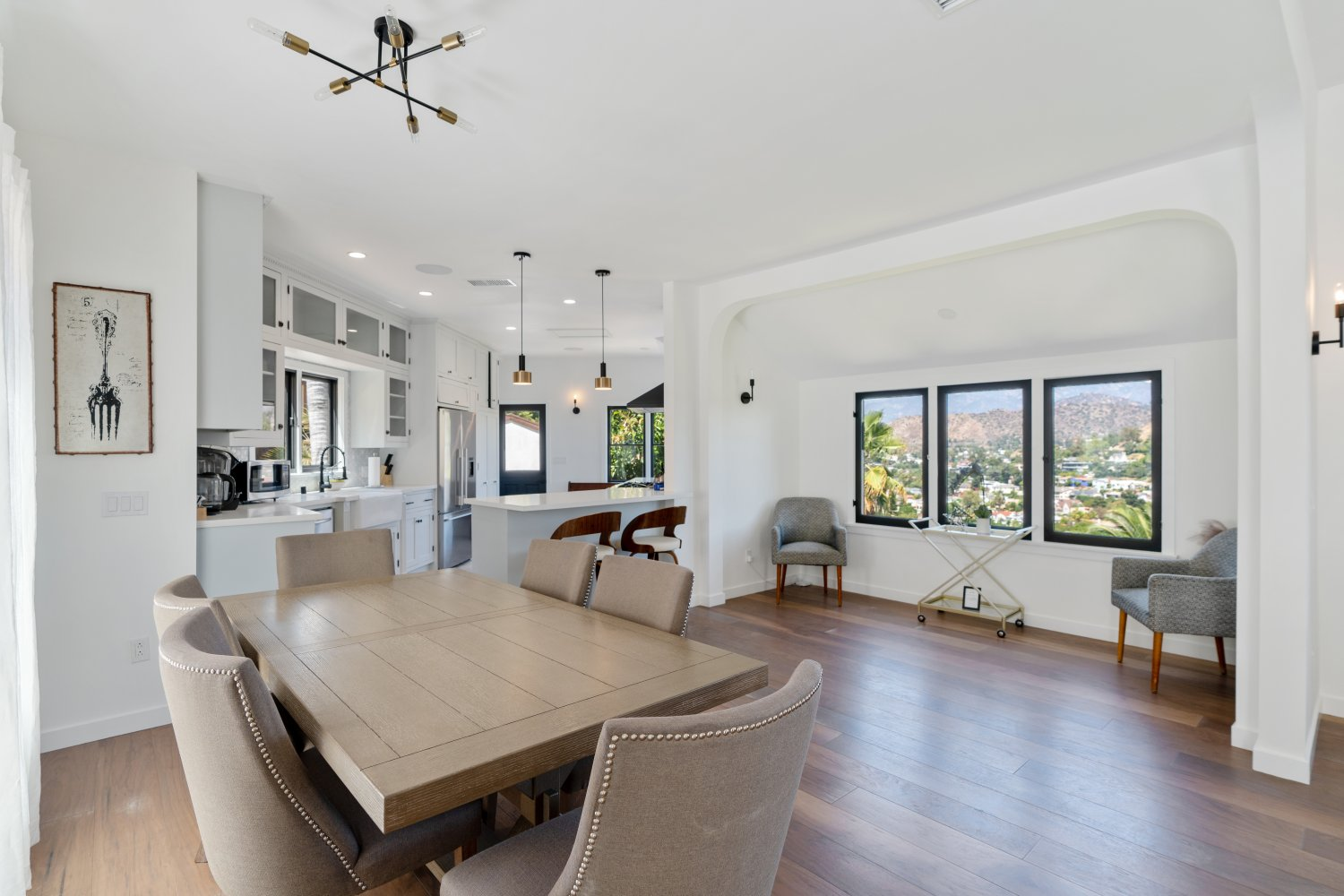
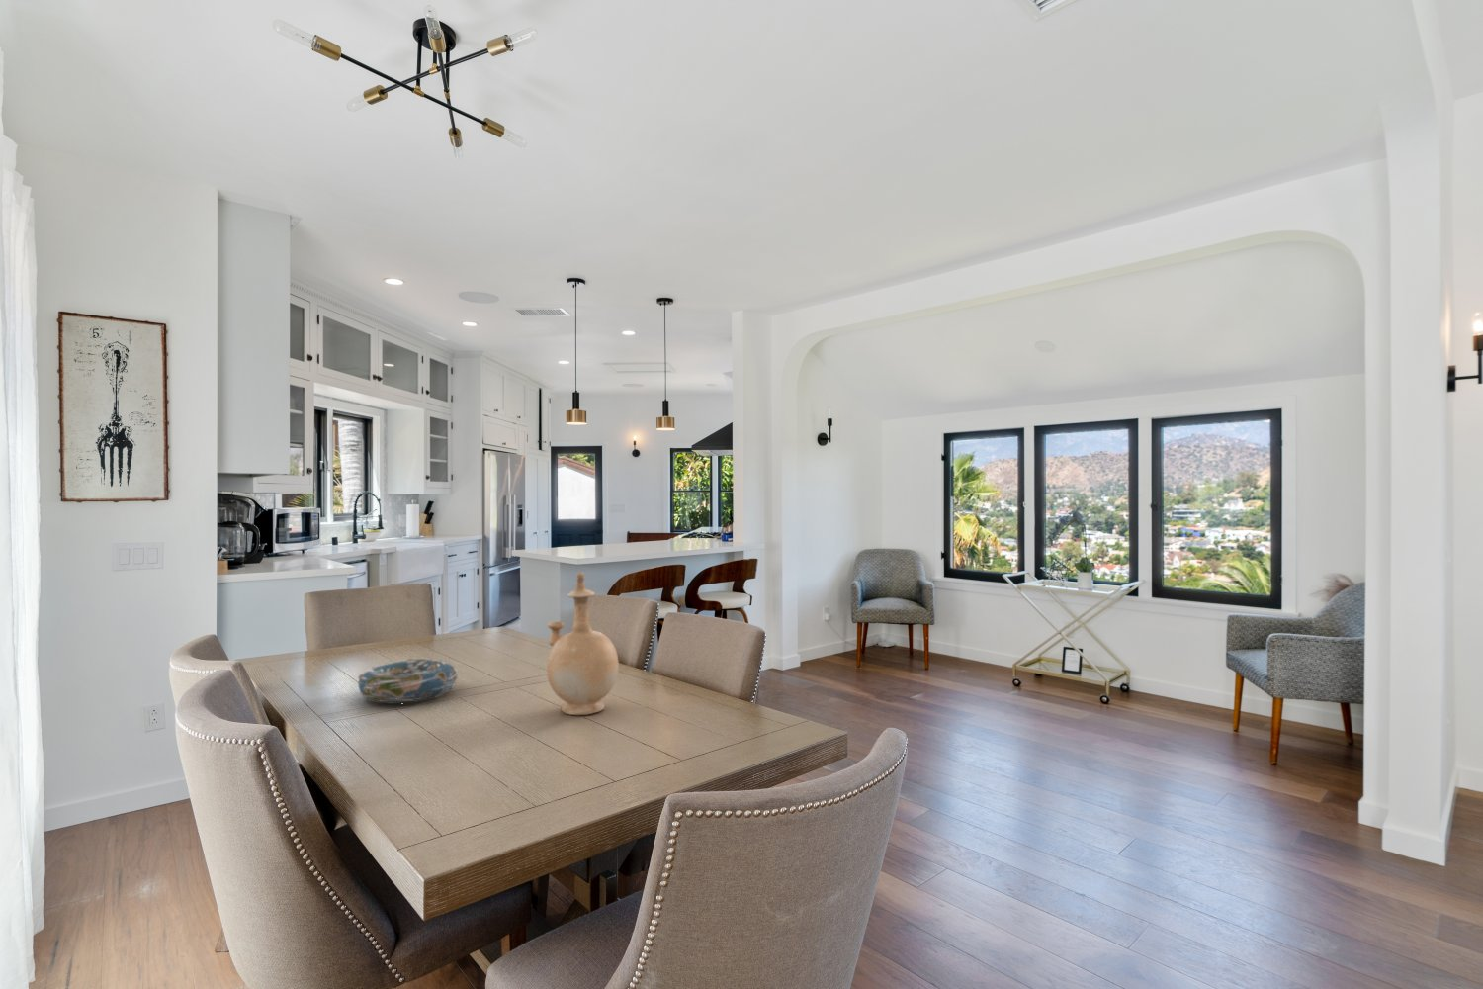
+ decorative bowl [356,658,459,704]
+ vase [546,572,620,716]
